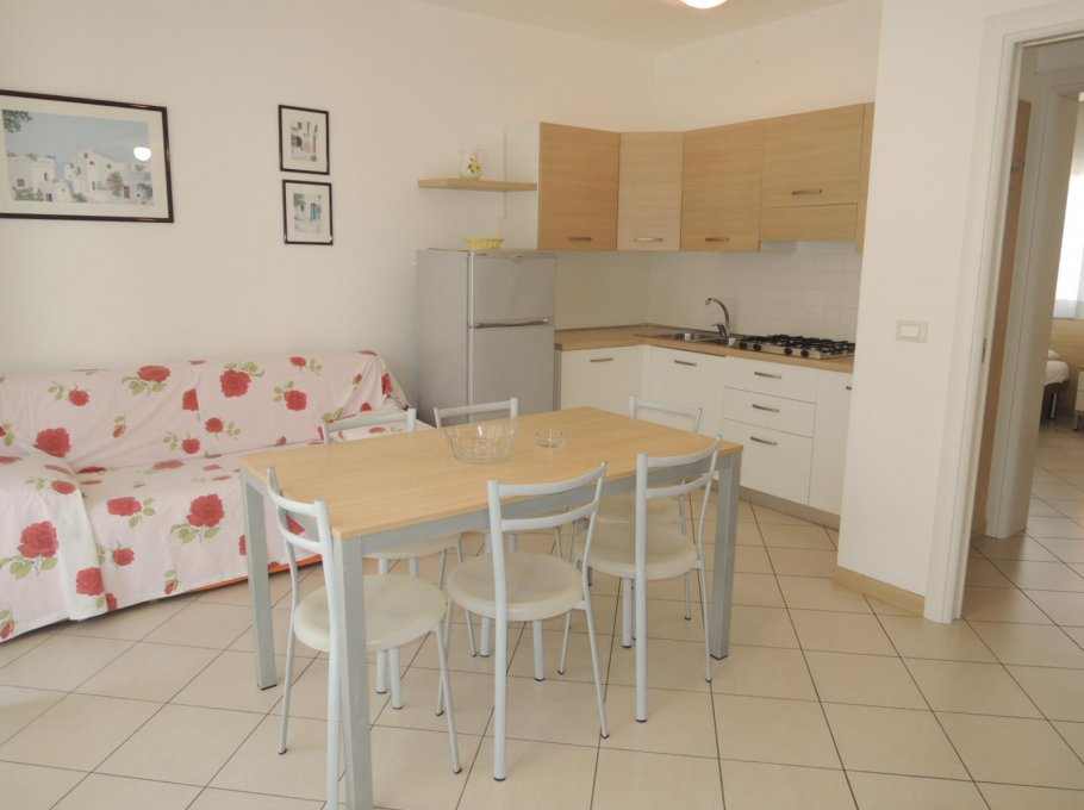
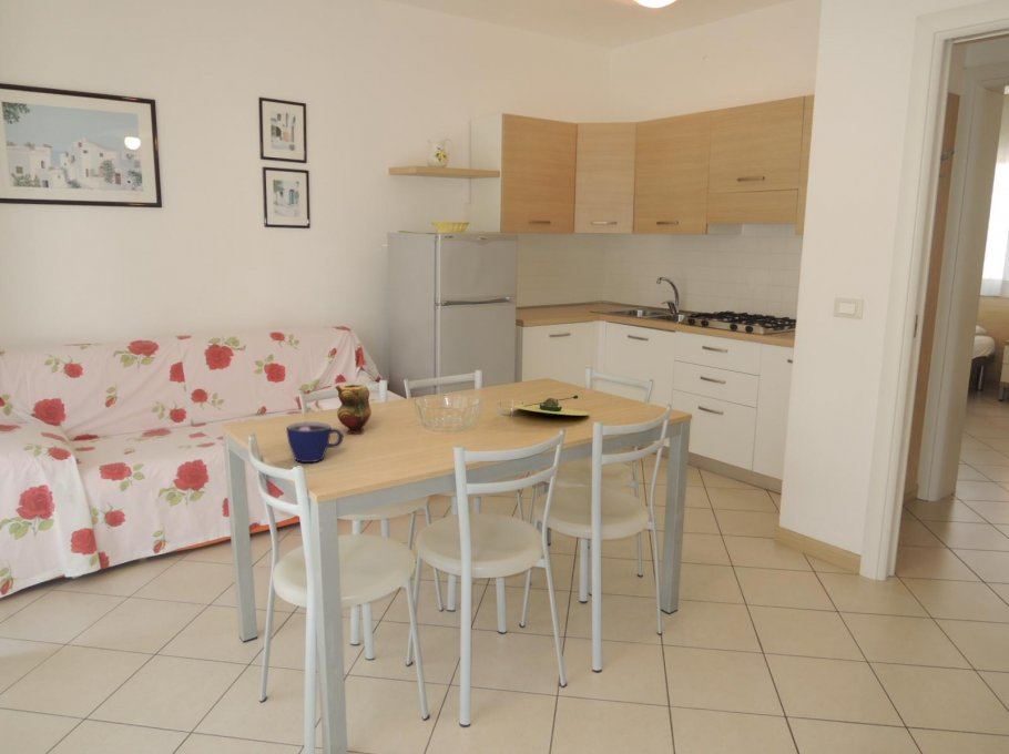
+ cup [285,420,345,463]
+ teapot [334,384,373,435]
+ avocado [511,395,590,417]
